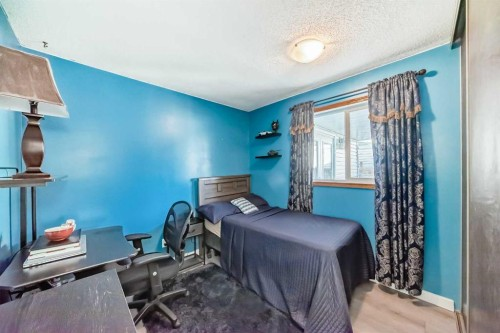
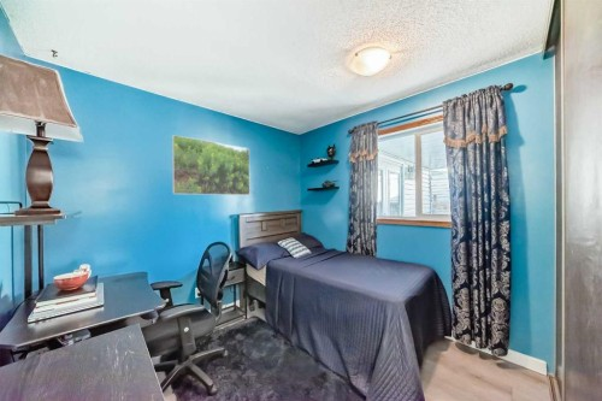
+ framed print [171,134,250,196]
